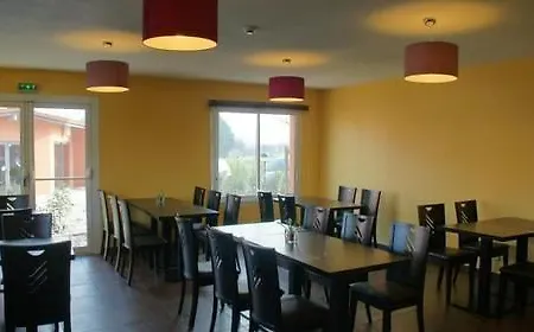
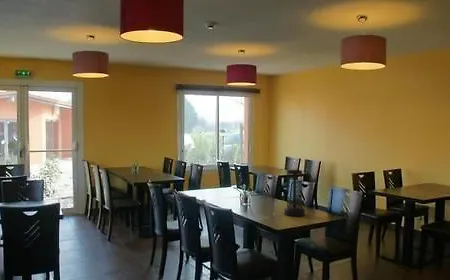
+ vase [283,169,306,217]
